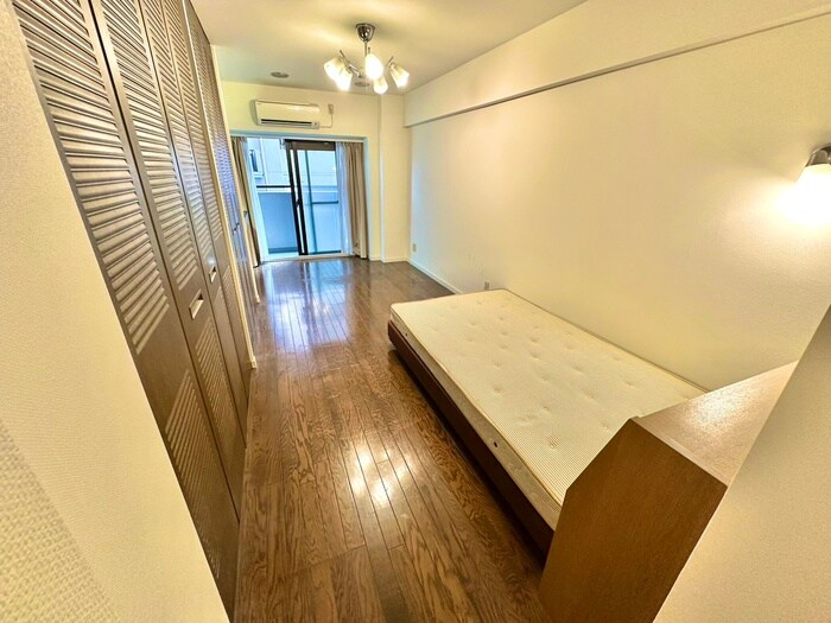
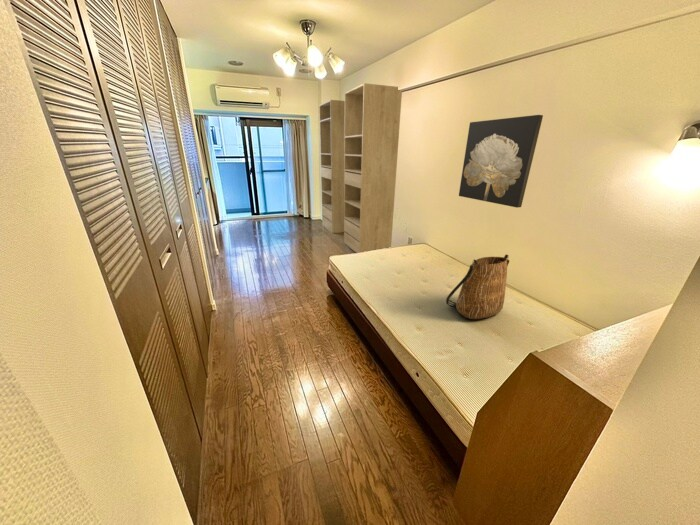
+ wardrobe [318,82,403,254]
+ tote bag [445,253,510,320]
+ wall art [458,114,544,208]
